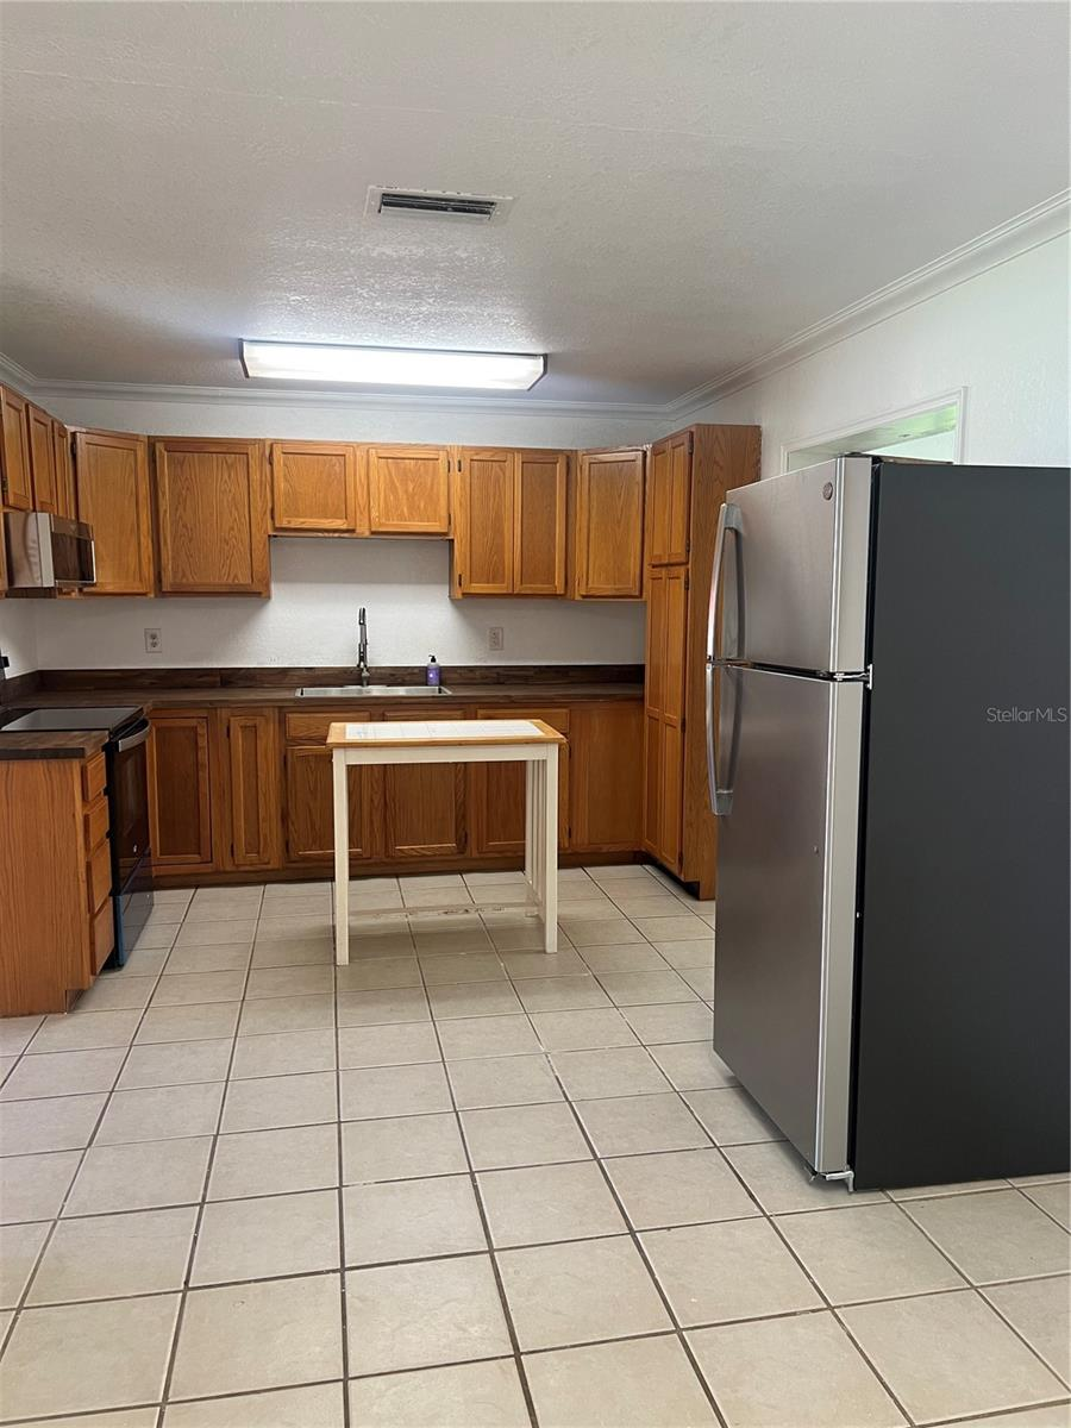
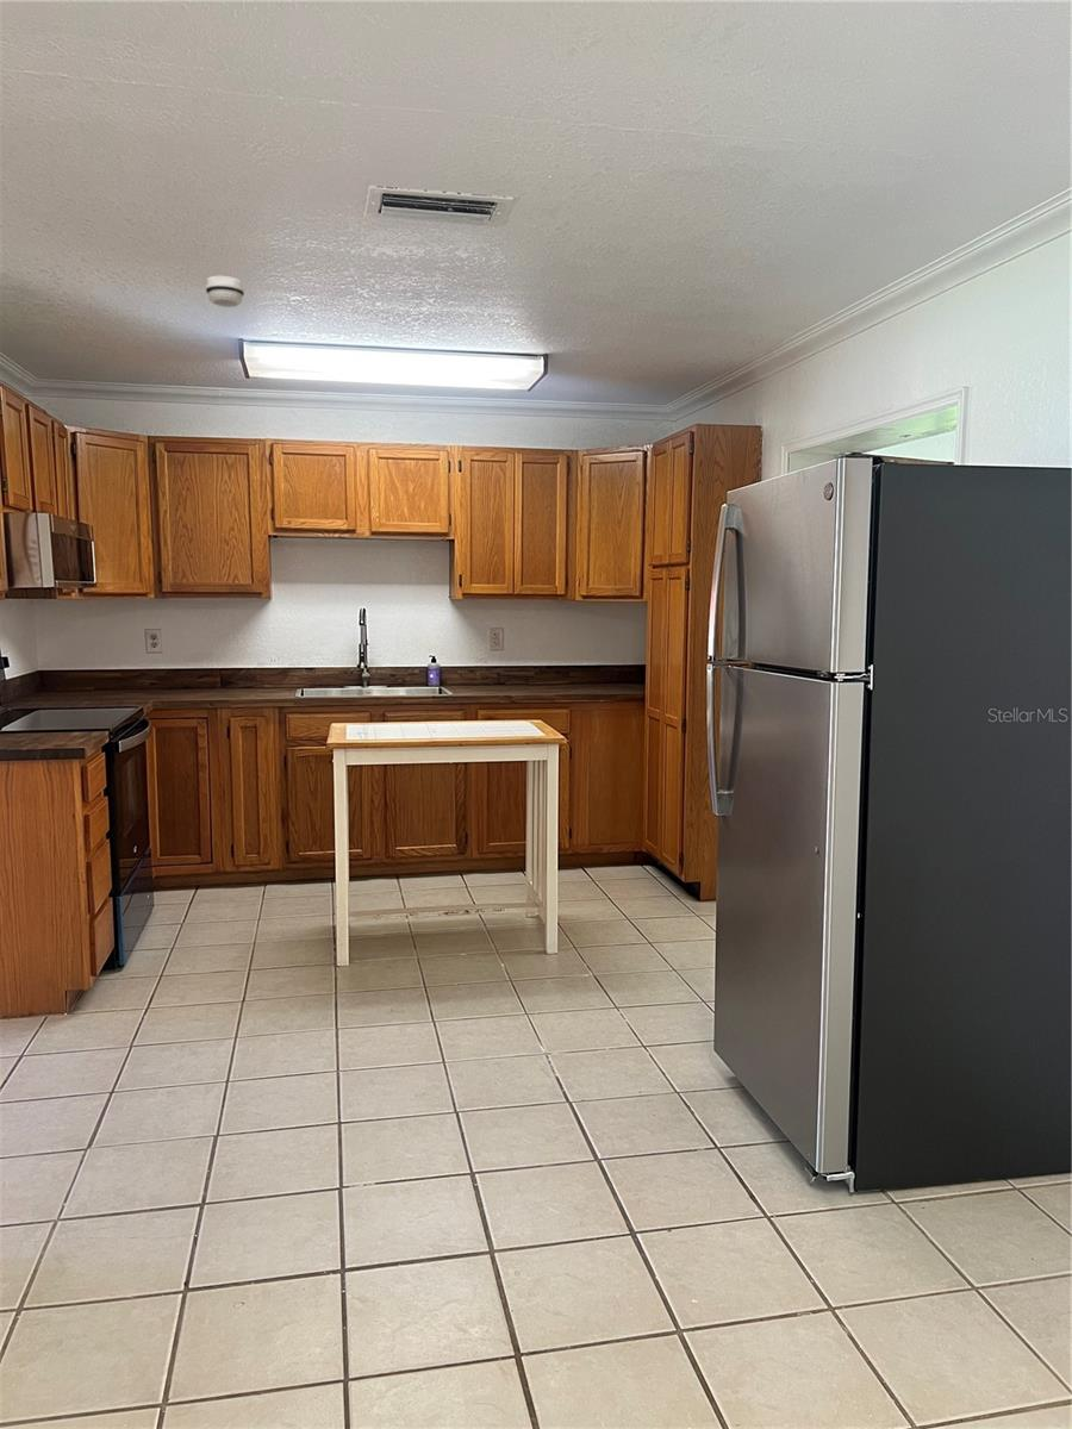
+ smoke detector [205,275,245,308]
